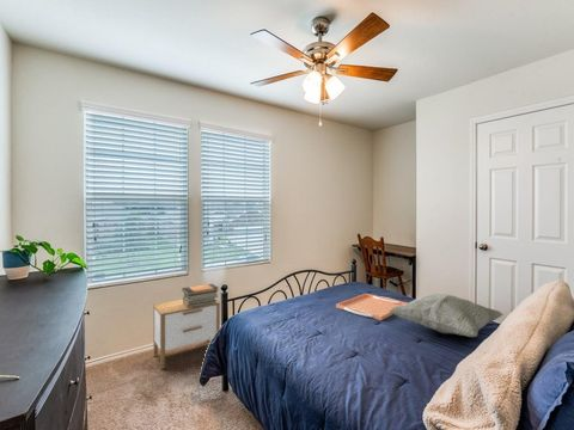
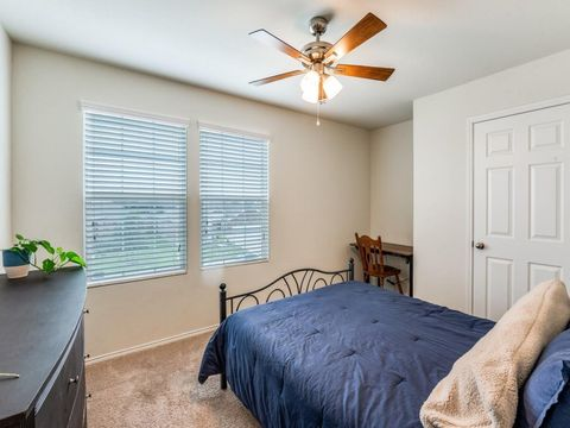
- decorative pillow [389,293,505,338]
- nightstand [152,299,221,370]
- book stack [182,283,220,308]
- serving tray [335,293,409,321]
